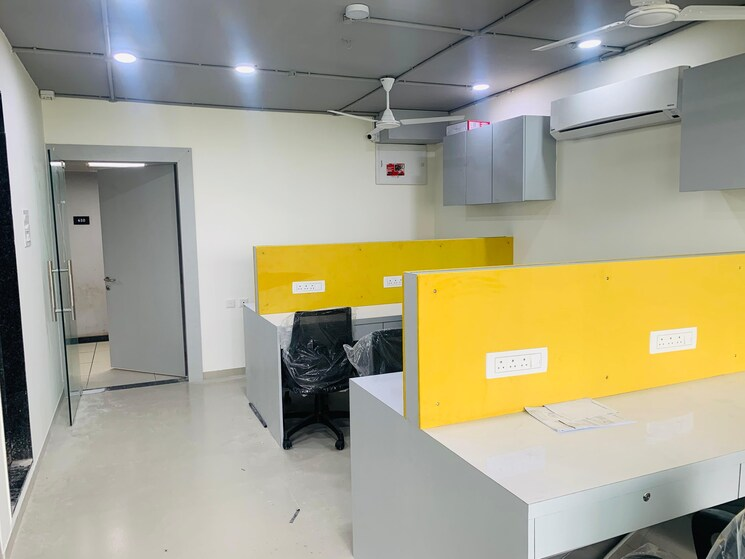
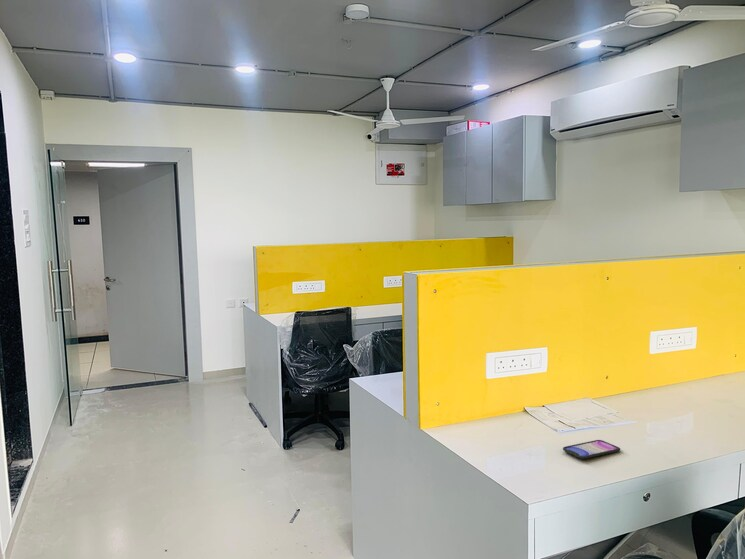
+ smartphone [562,439,621,460]
